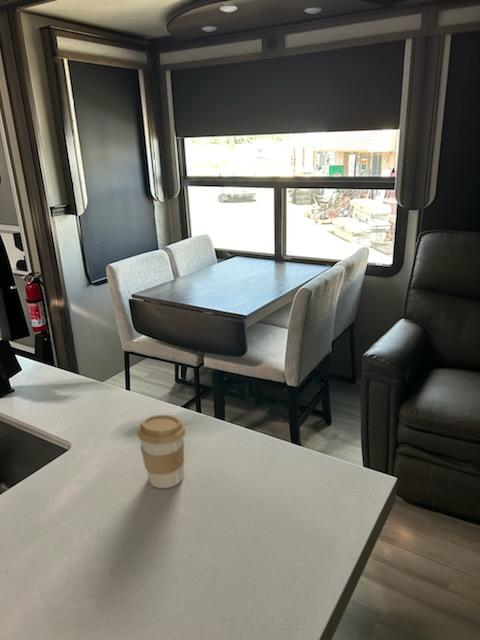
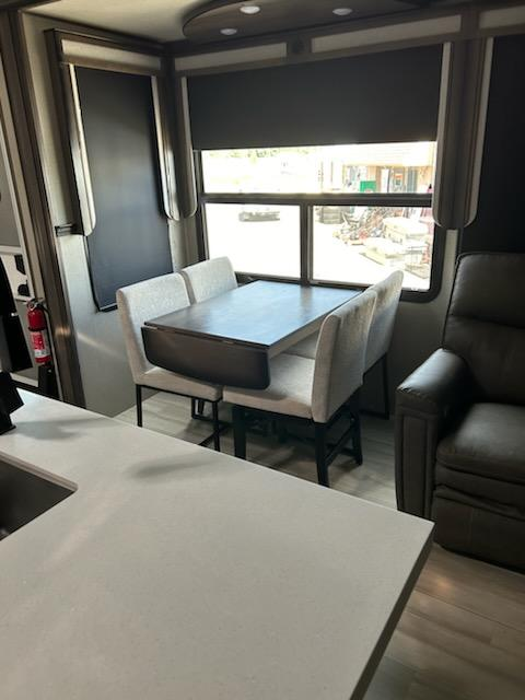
- coffee cup [136,414,187,489]
